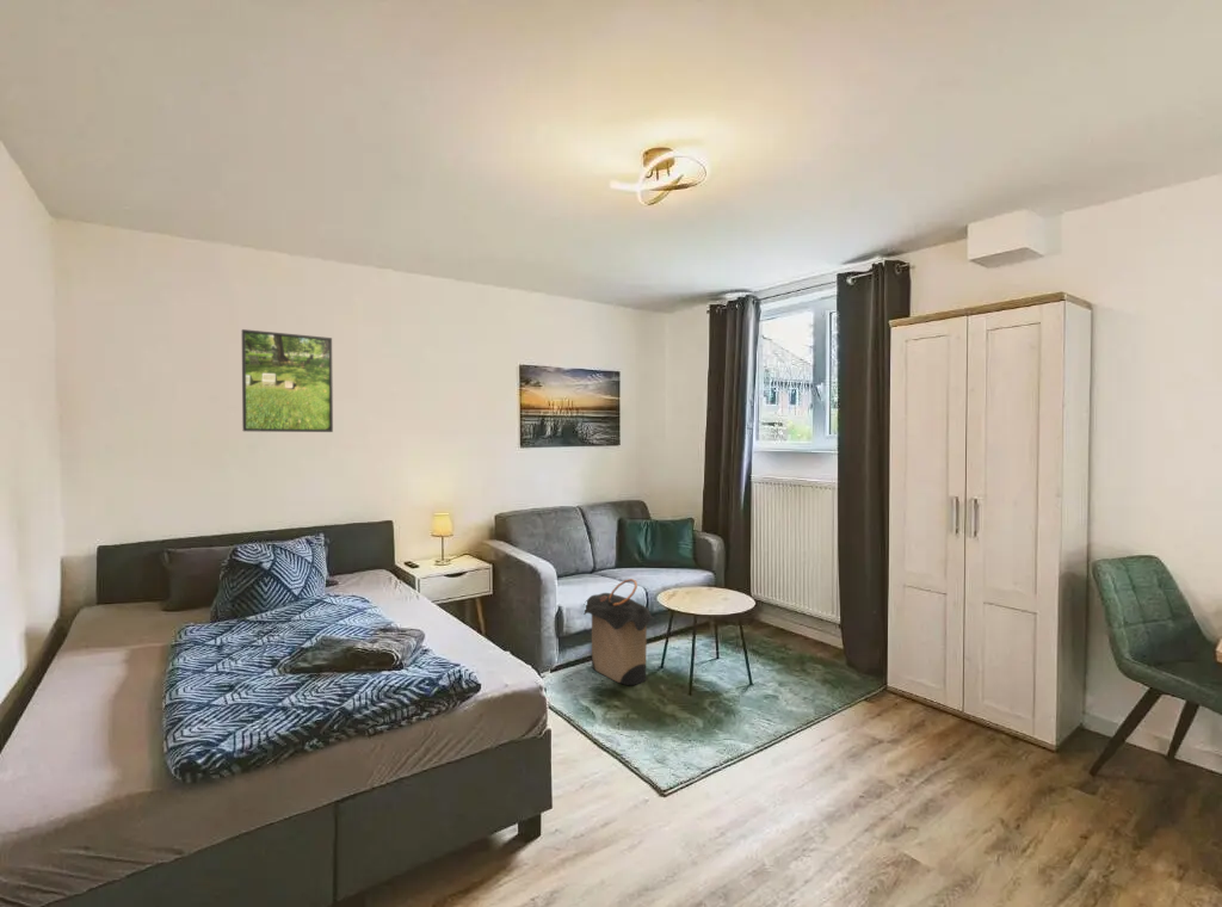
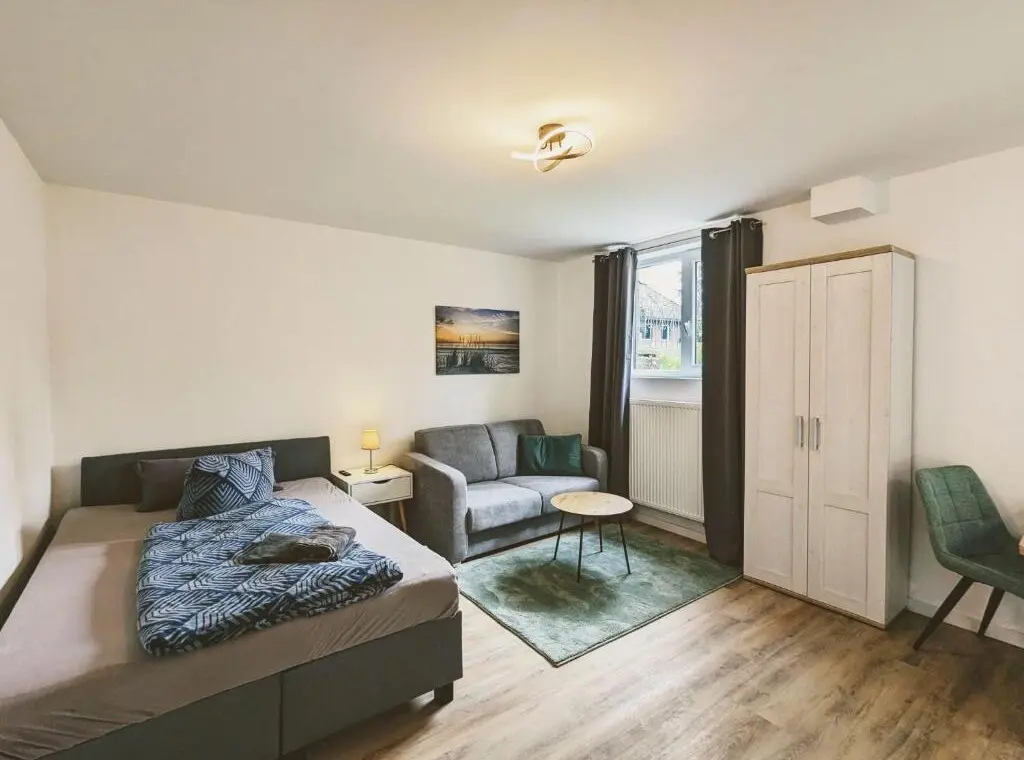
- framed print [241,328,334,433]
- laundry hamper [582,578,654,686]
